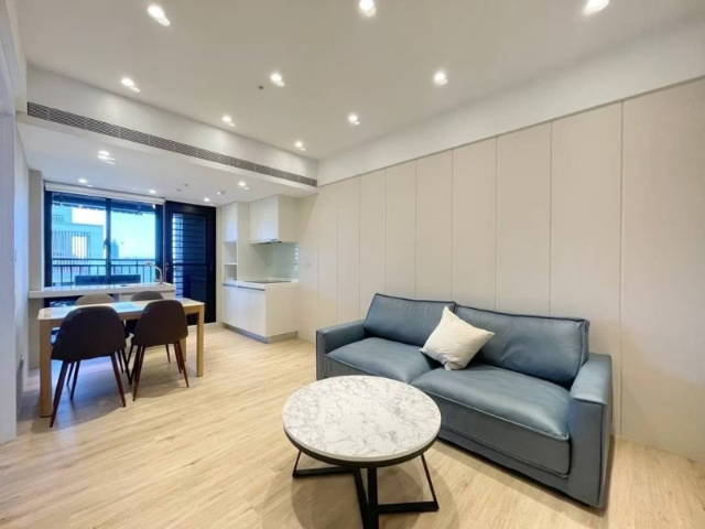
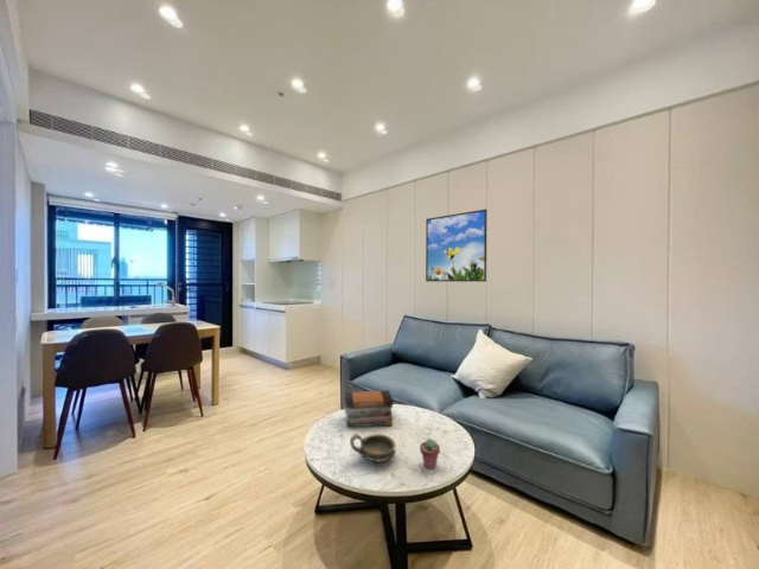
+ book stack [343,390,395,428]
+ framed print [425,207,487,283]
+ potted succulent [419,437,441,471]
+ oil lamp [349,433,397,462]
